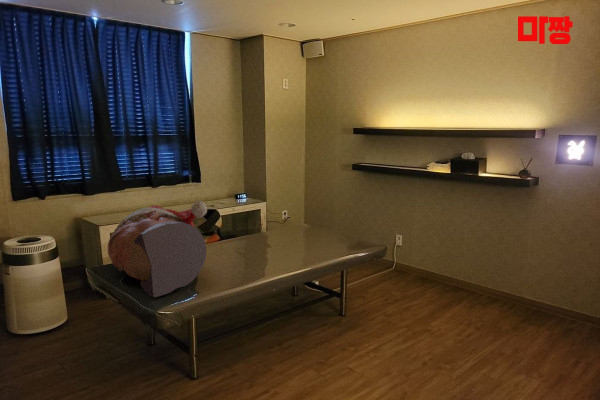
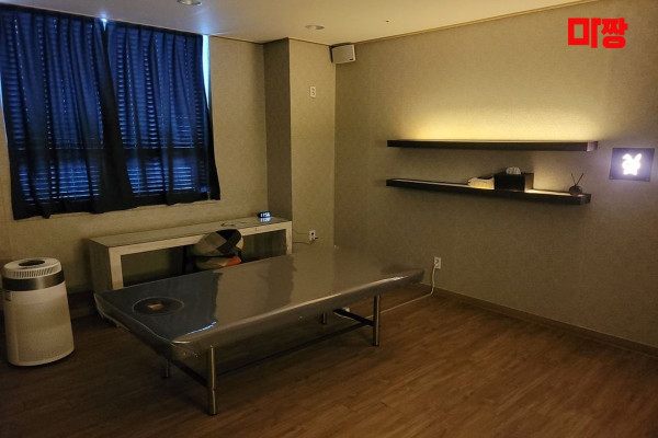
- bust sculpture [107,199,208,298]
